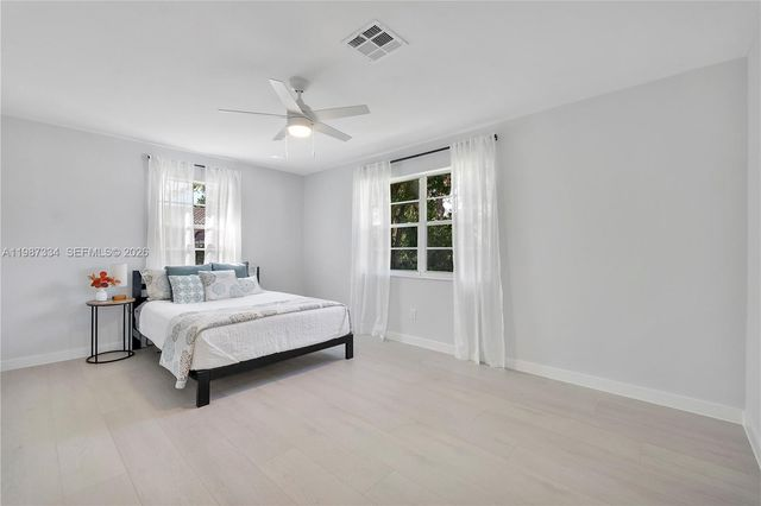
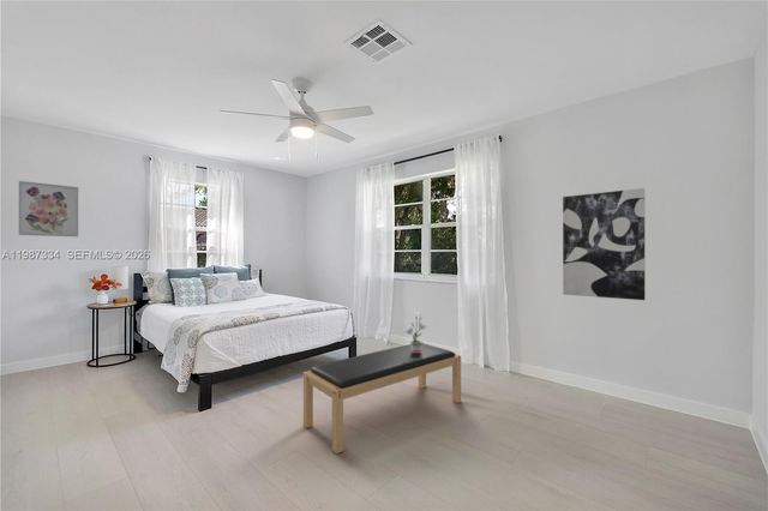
+ wall art [18,180,79,238]
+ potted plant [406,315,427,353]
+ wall art [562,187,646,301]
+ bench [302,342,462,455]
